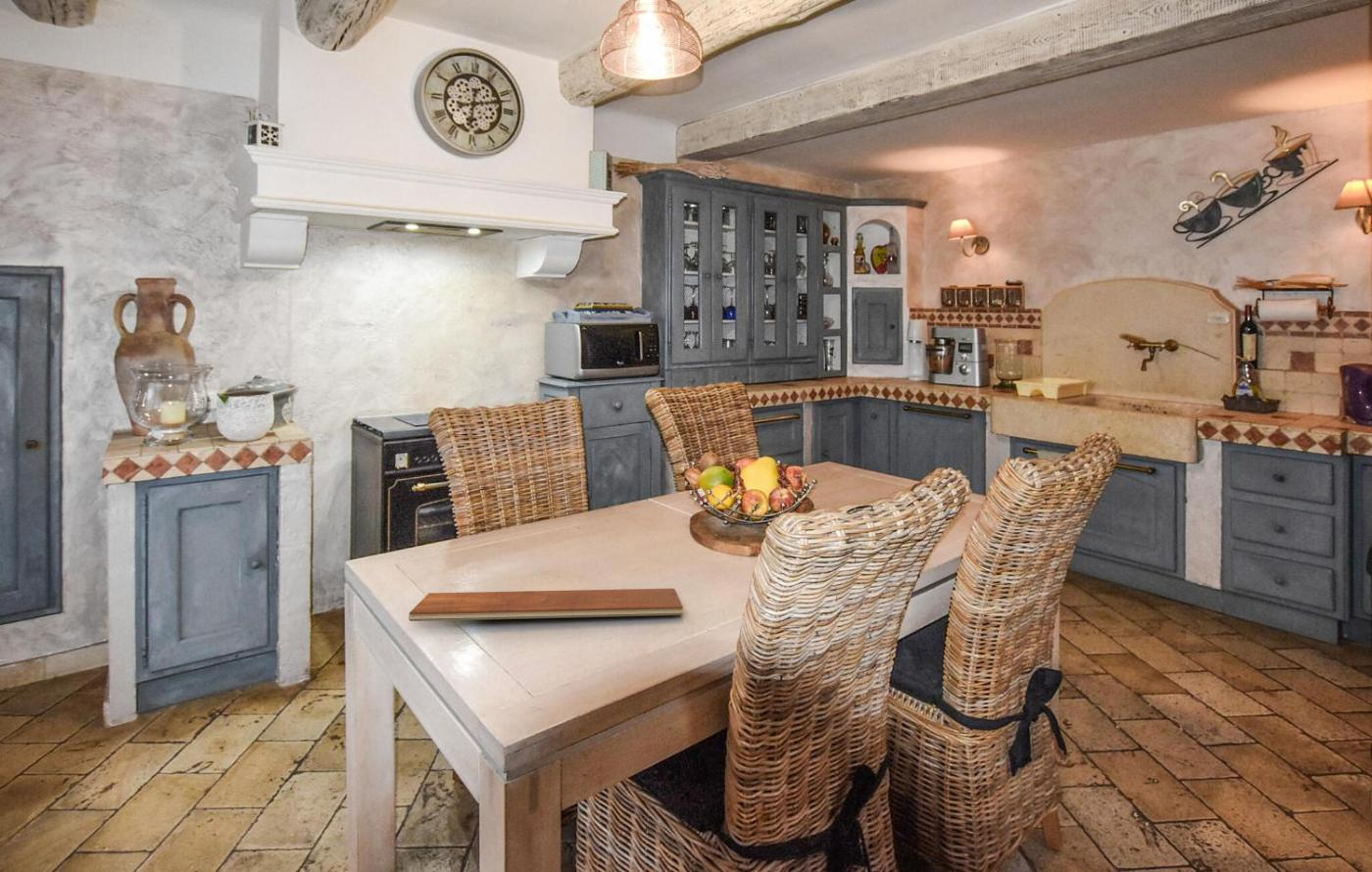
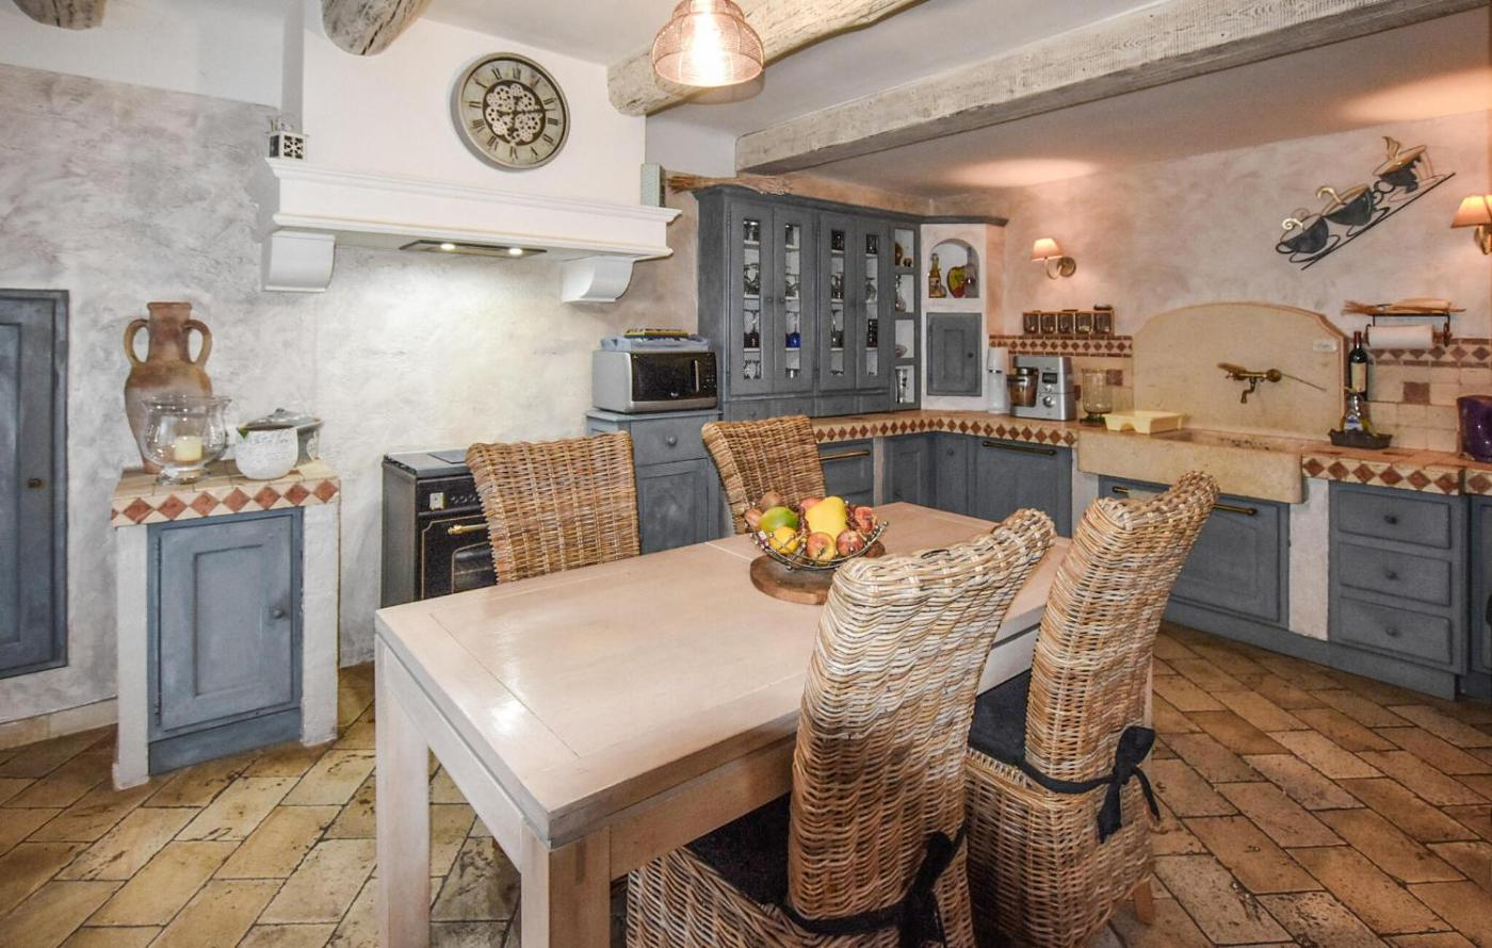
- chopping board [408,588,684,622]
